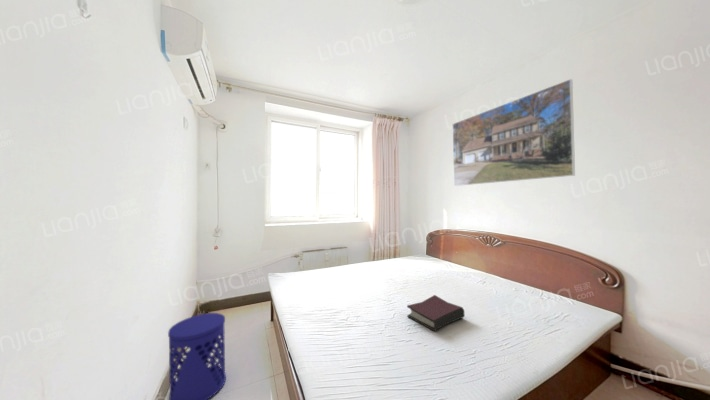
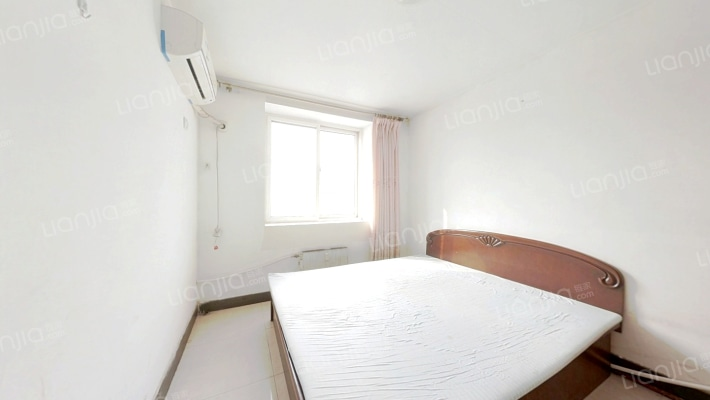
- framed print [452,78,576,187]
- hardback book [406,294,465,332]
- waste bin [167,312,227,400]
